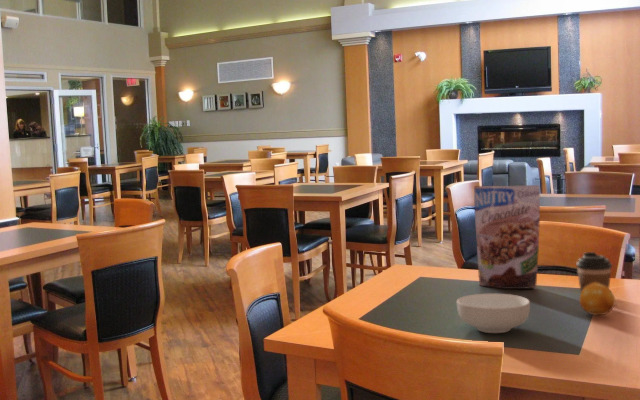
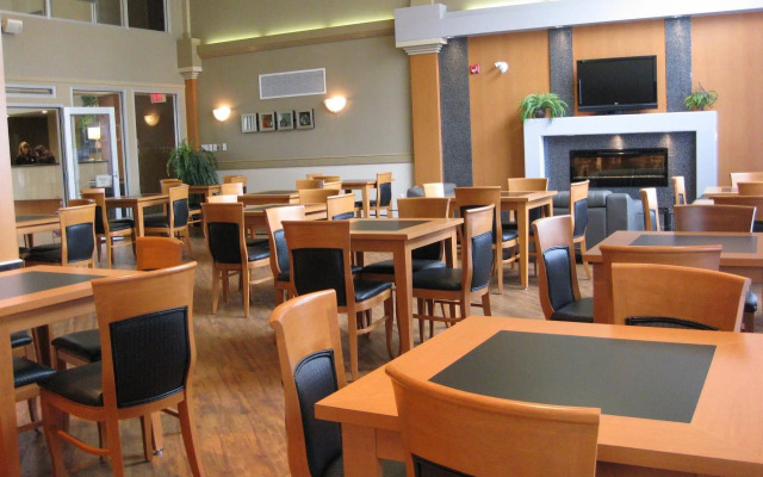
- coffee cup [575,251,613,292]
- granola pouch [473,184,541,290]
- fruit [578,283,616,316]
- cereal bowl [456,293,531,334]
